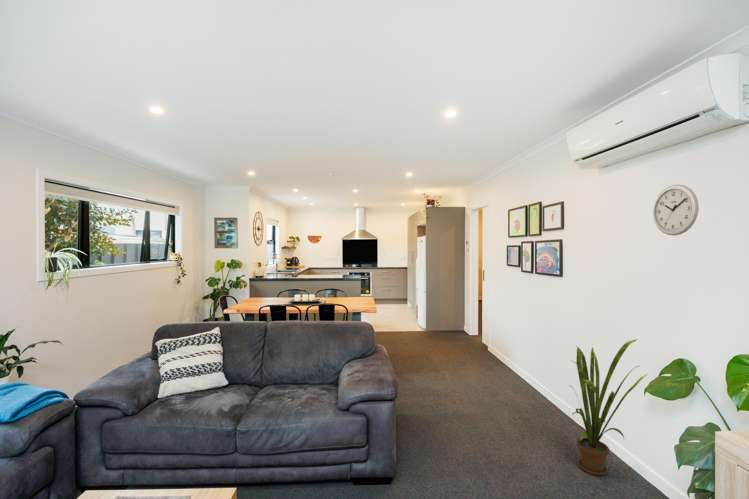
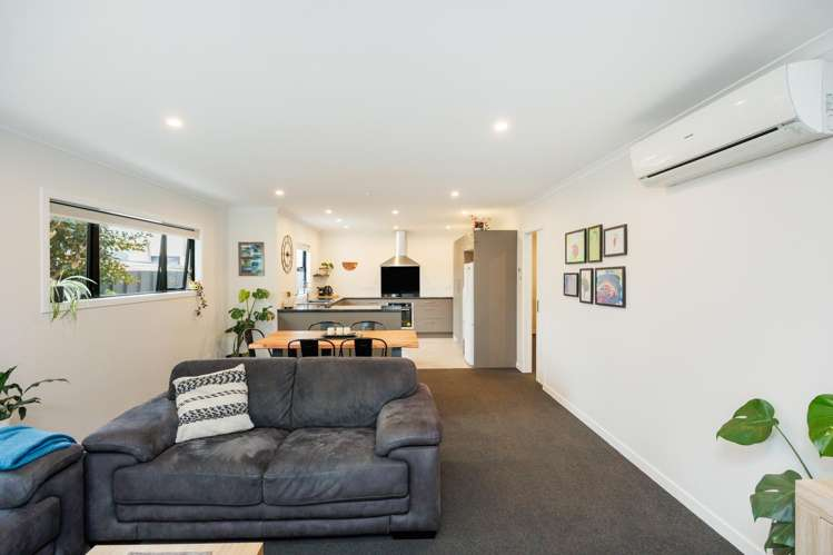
- house plant [568,338,648,476]
- wall clock [652,184,700,236]
